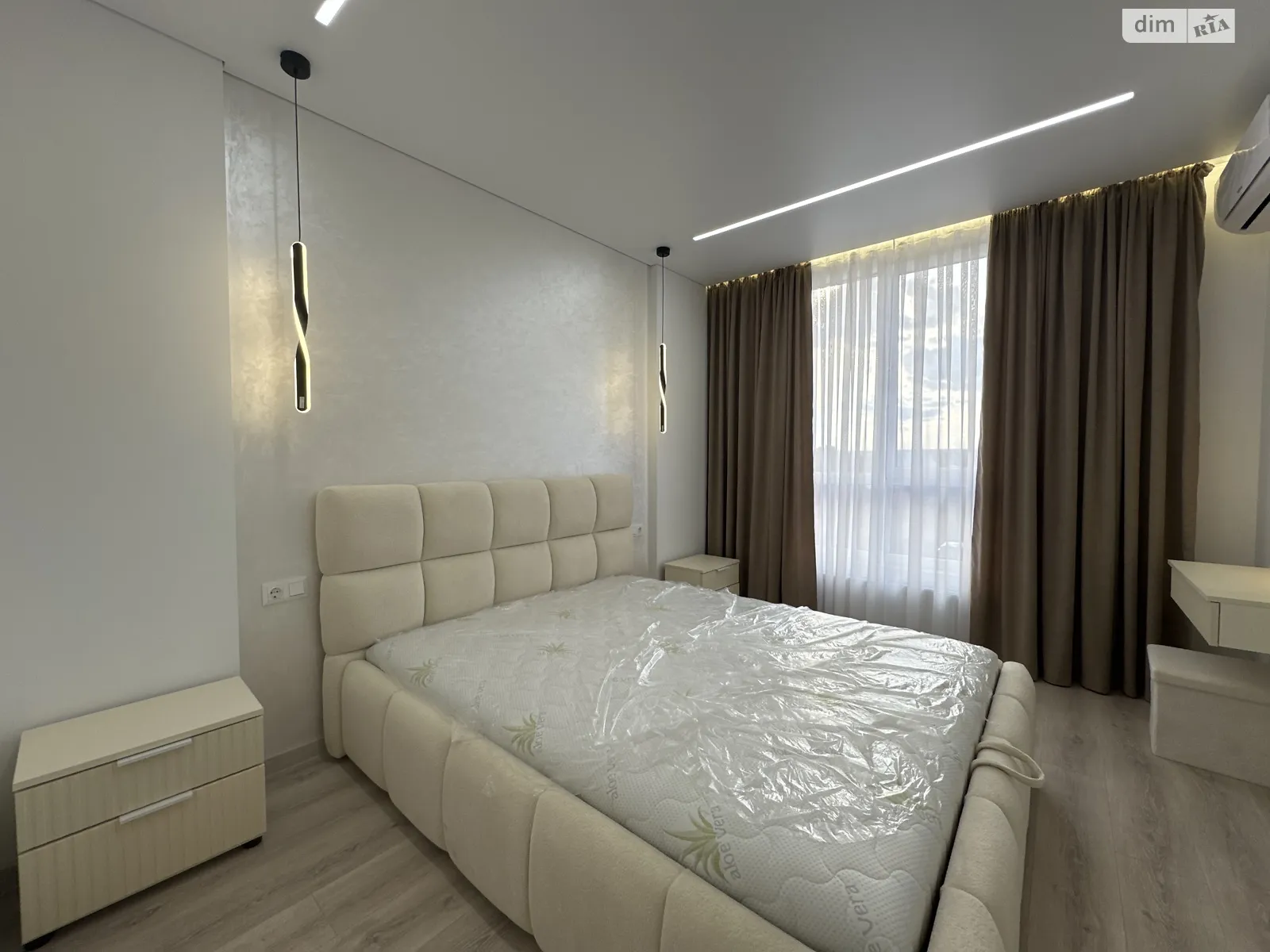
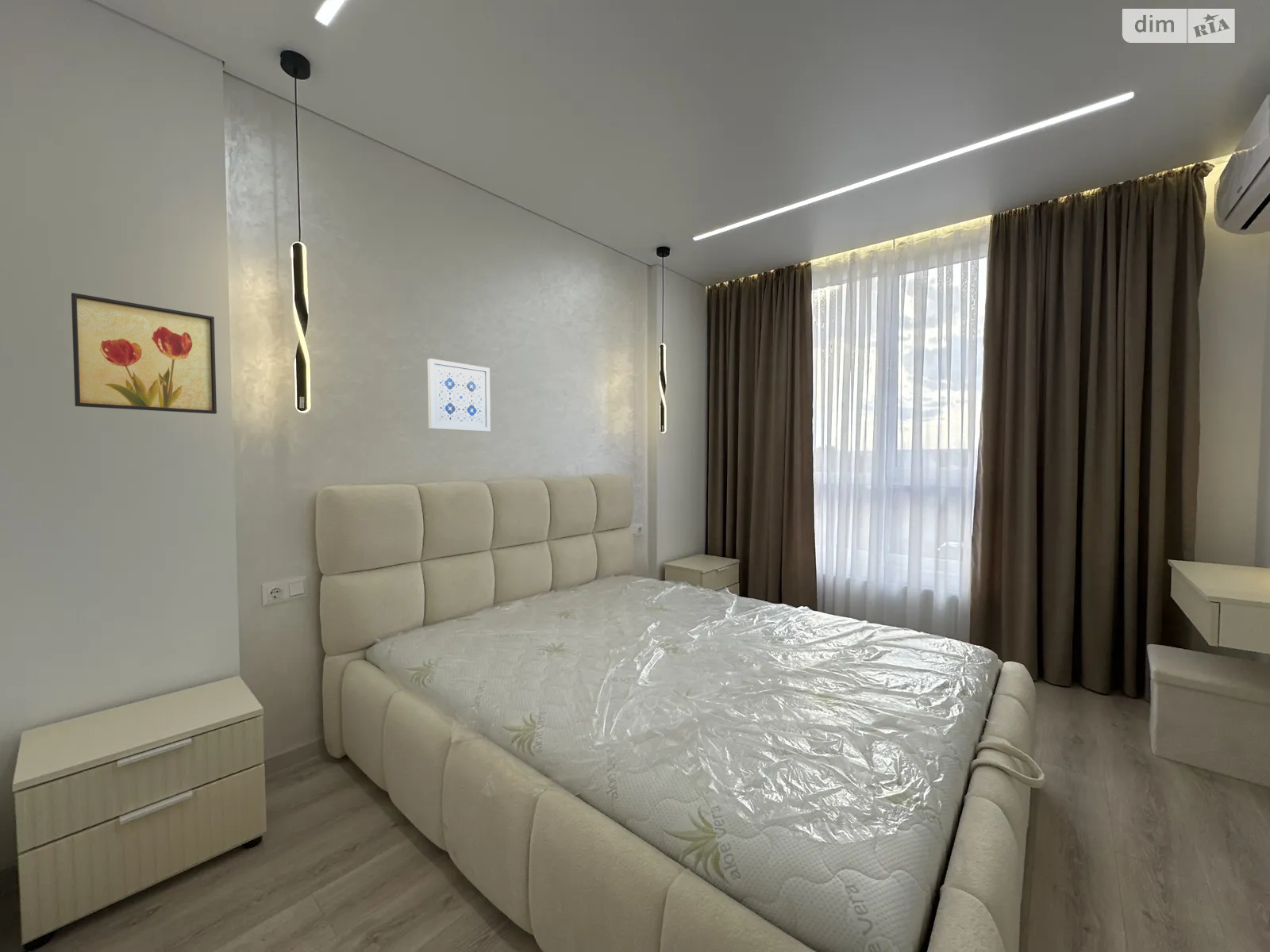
+ wall art [71,292,217,415]
+ wall art [427,358,491,432]
